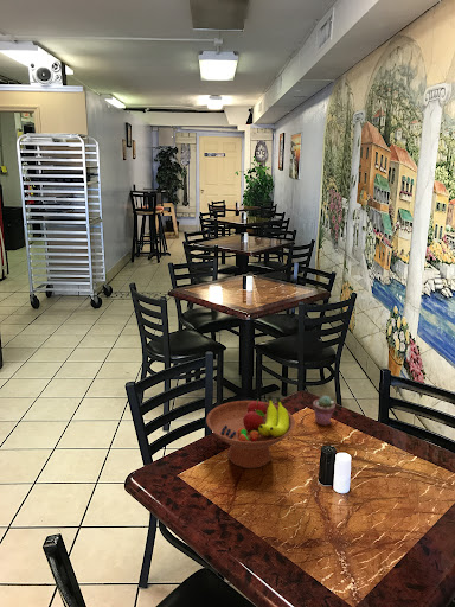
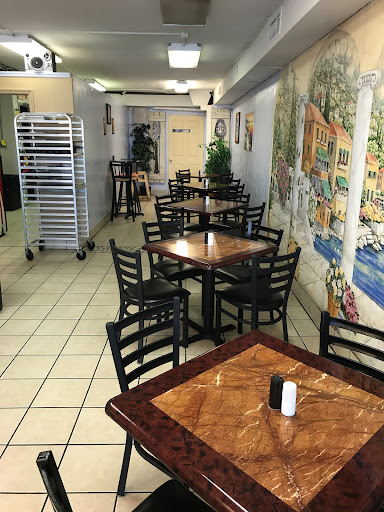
- fruit bowl [205,394,296,469]
- potted succulent [312,395,337,427]
